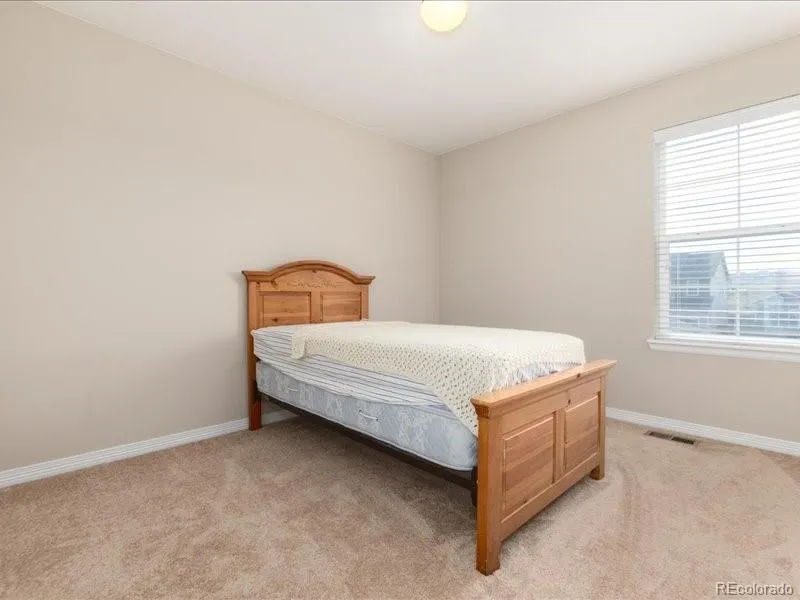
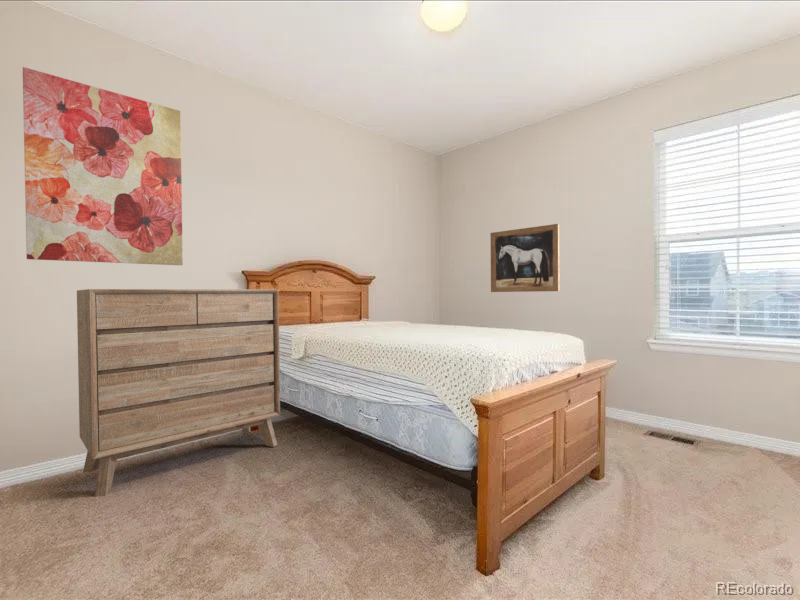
+ wall art [22,66,184,266]
+ wall art [490,223,561,293]
+ dresser [76,288,281,498]
